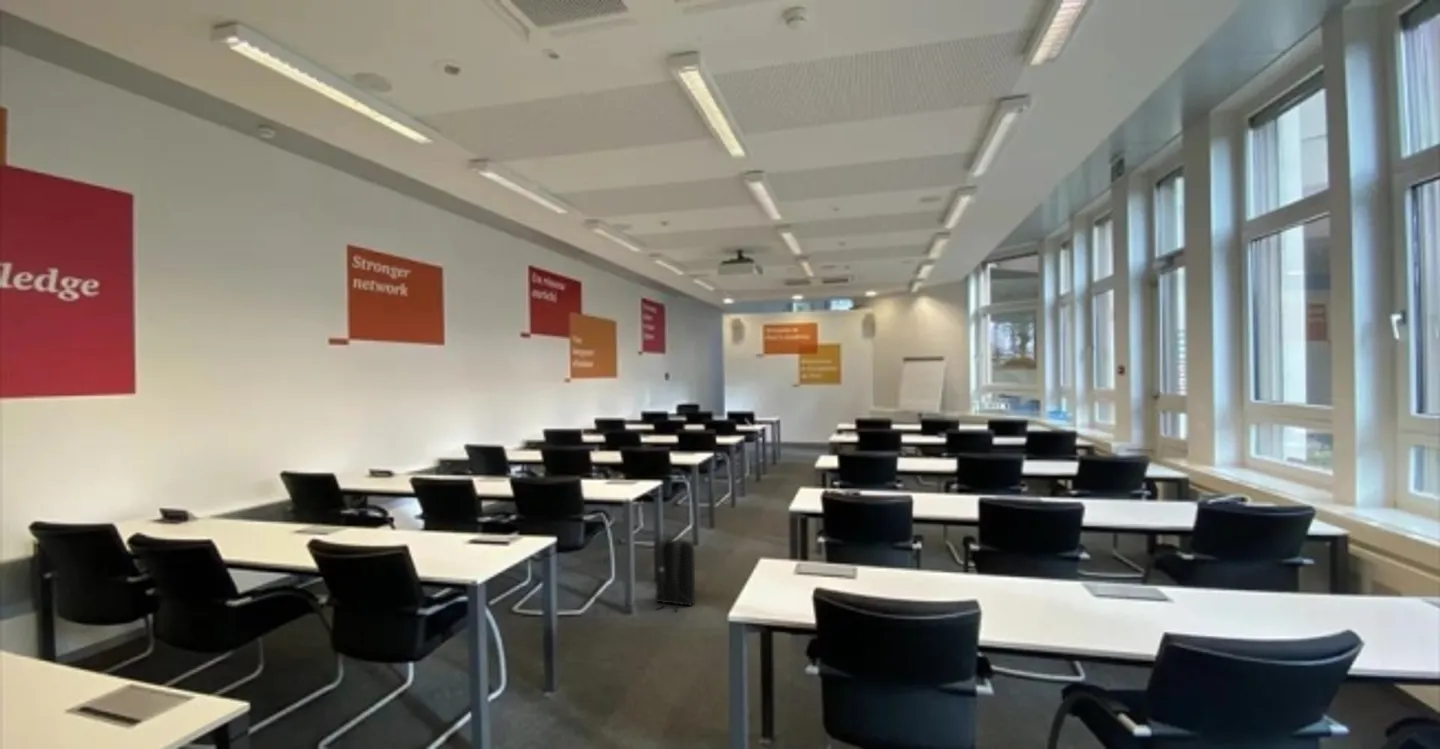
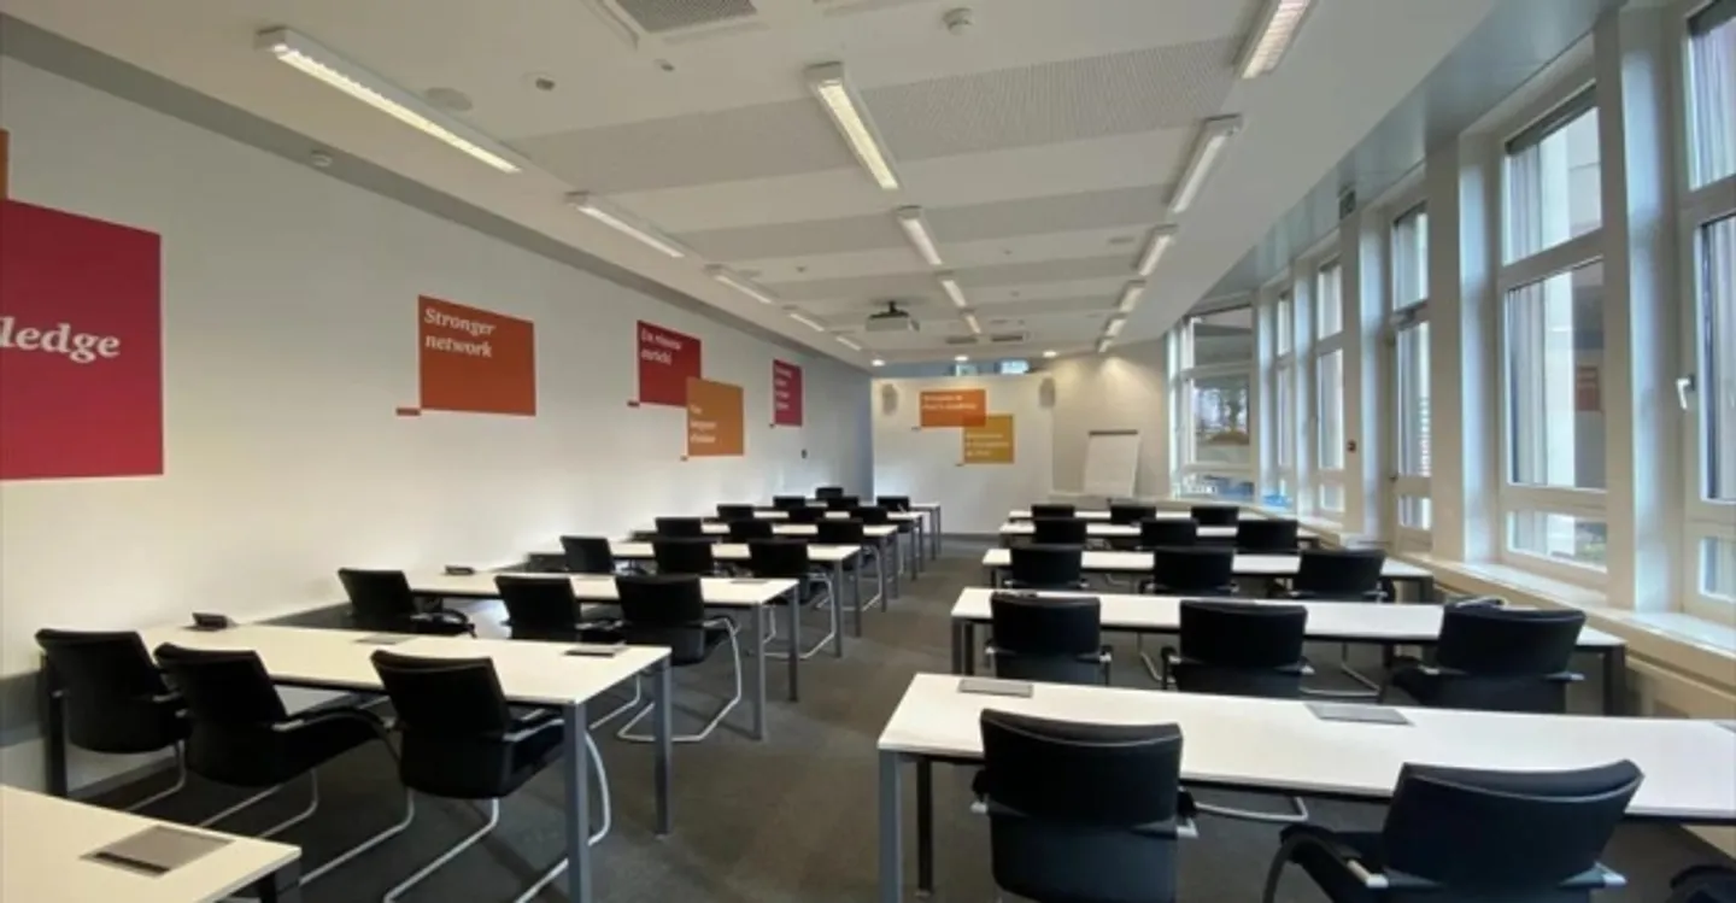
- backpack [654,534,696,612]
